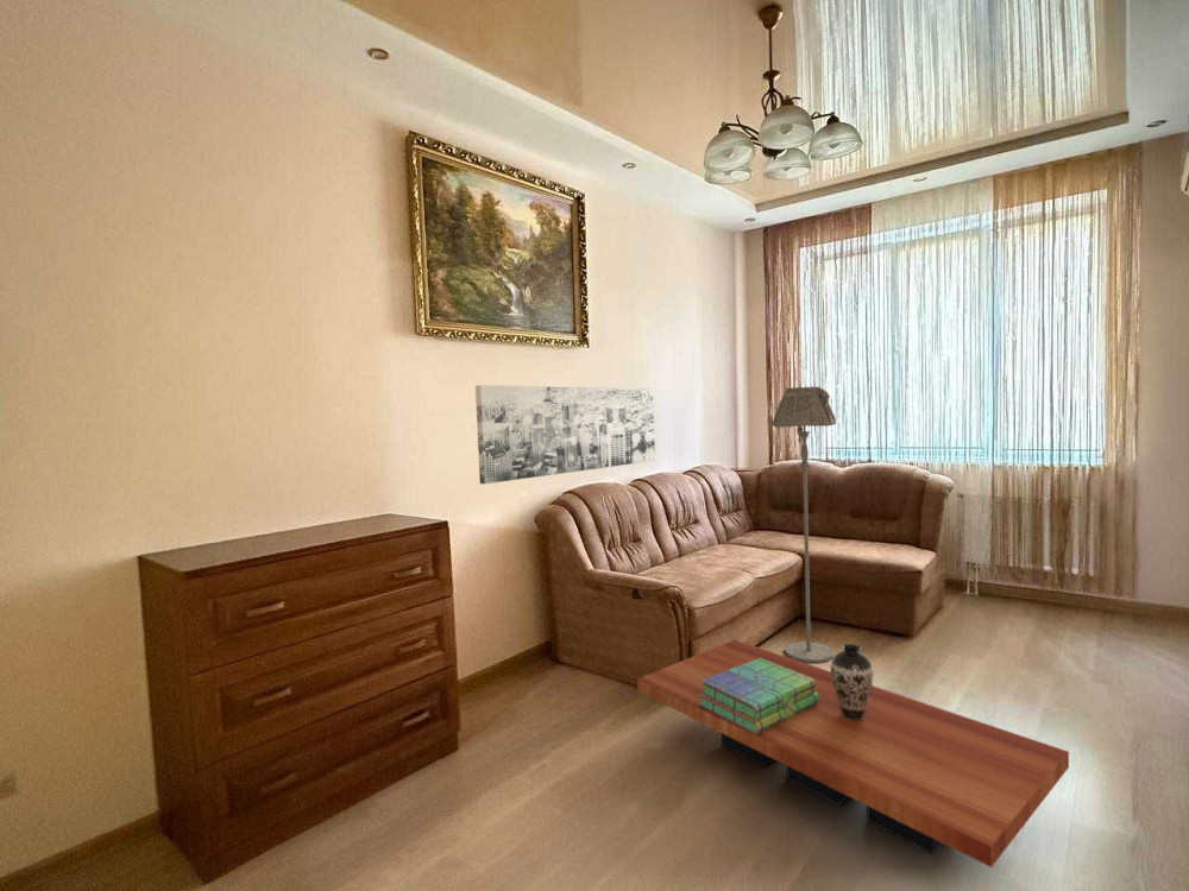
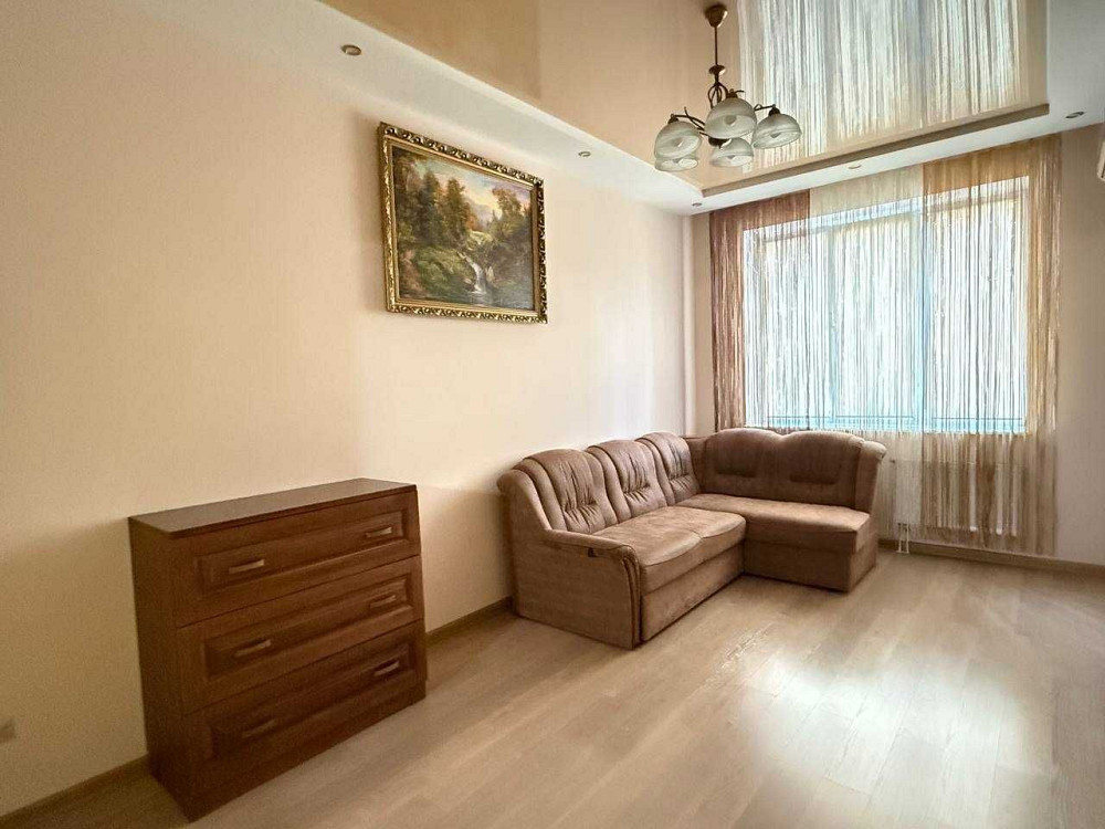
- coffee table [636,638,1070,868]
- stack of books [699,658,819,734]
- floor lamp [772,386,837,664]
- wall art [474,384,656,485]
- decorative vase [830,643,875,720]
